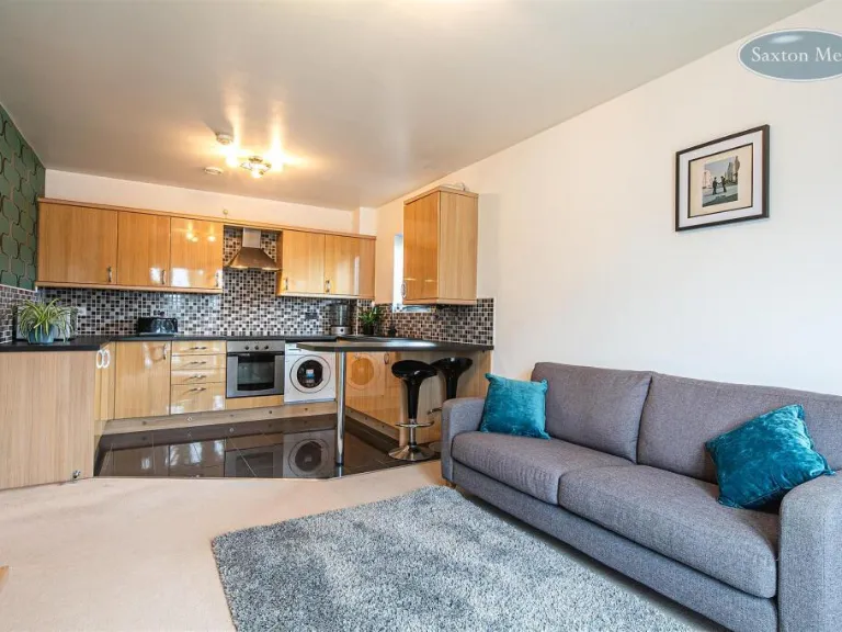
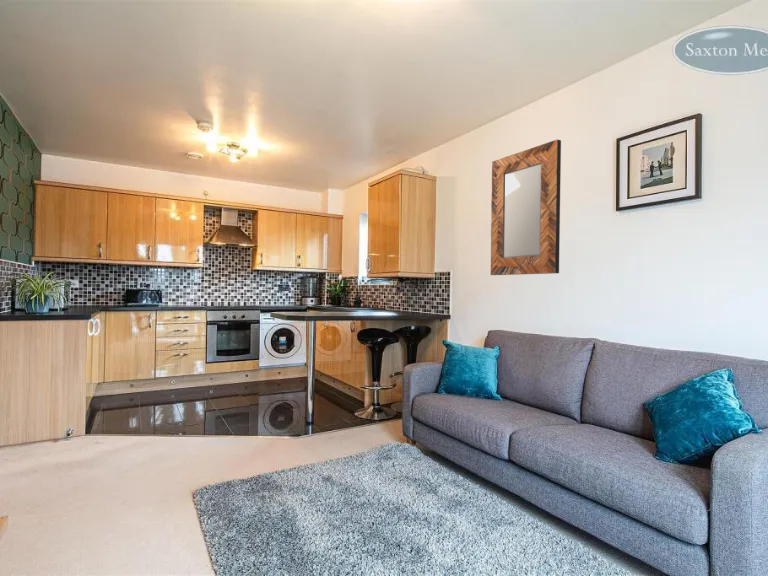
+ home mirror [490,139,562,276]
